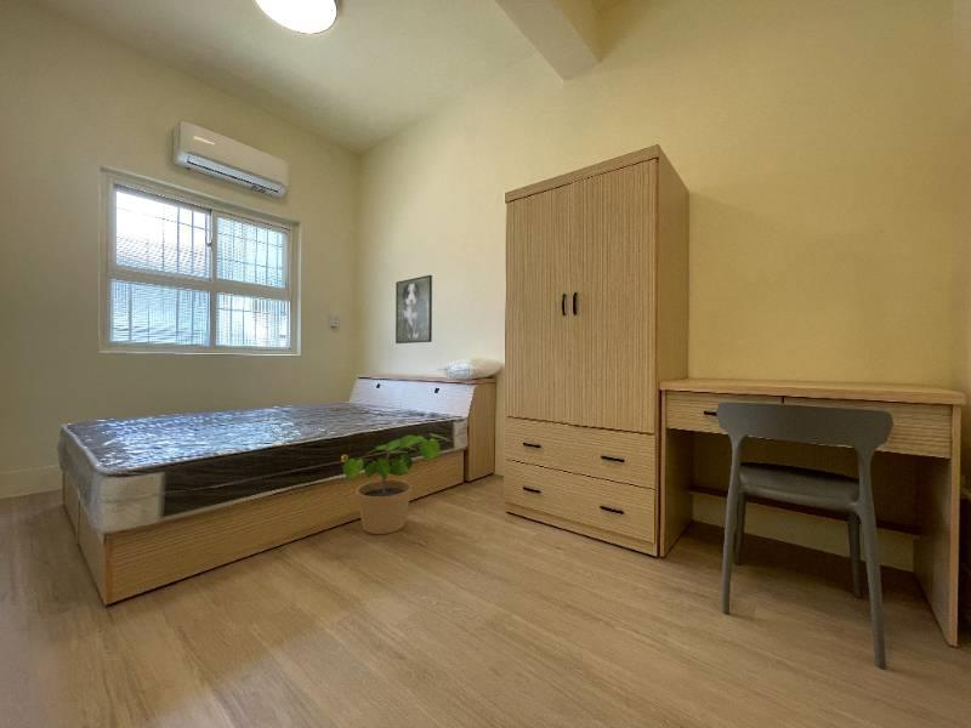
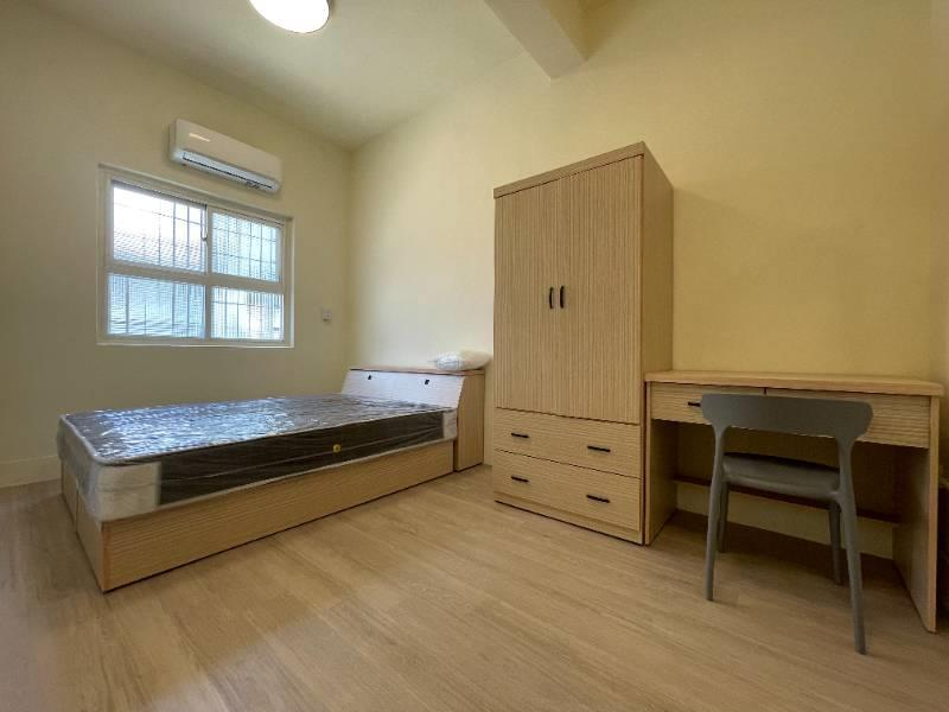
- potted plant [341,433,453,535]
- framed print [394,274,433,345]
